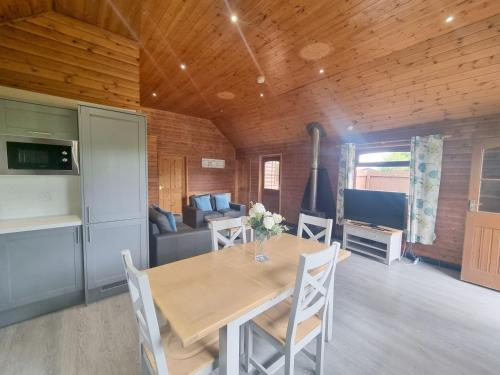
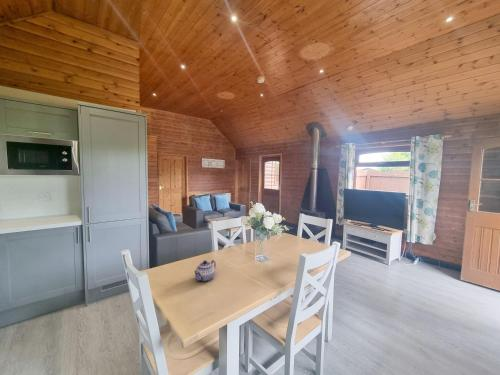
+ teapot [193,259,217,282]
